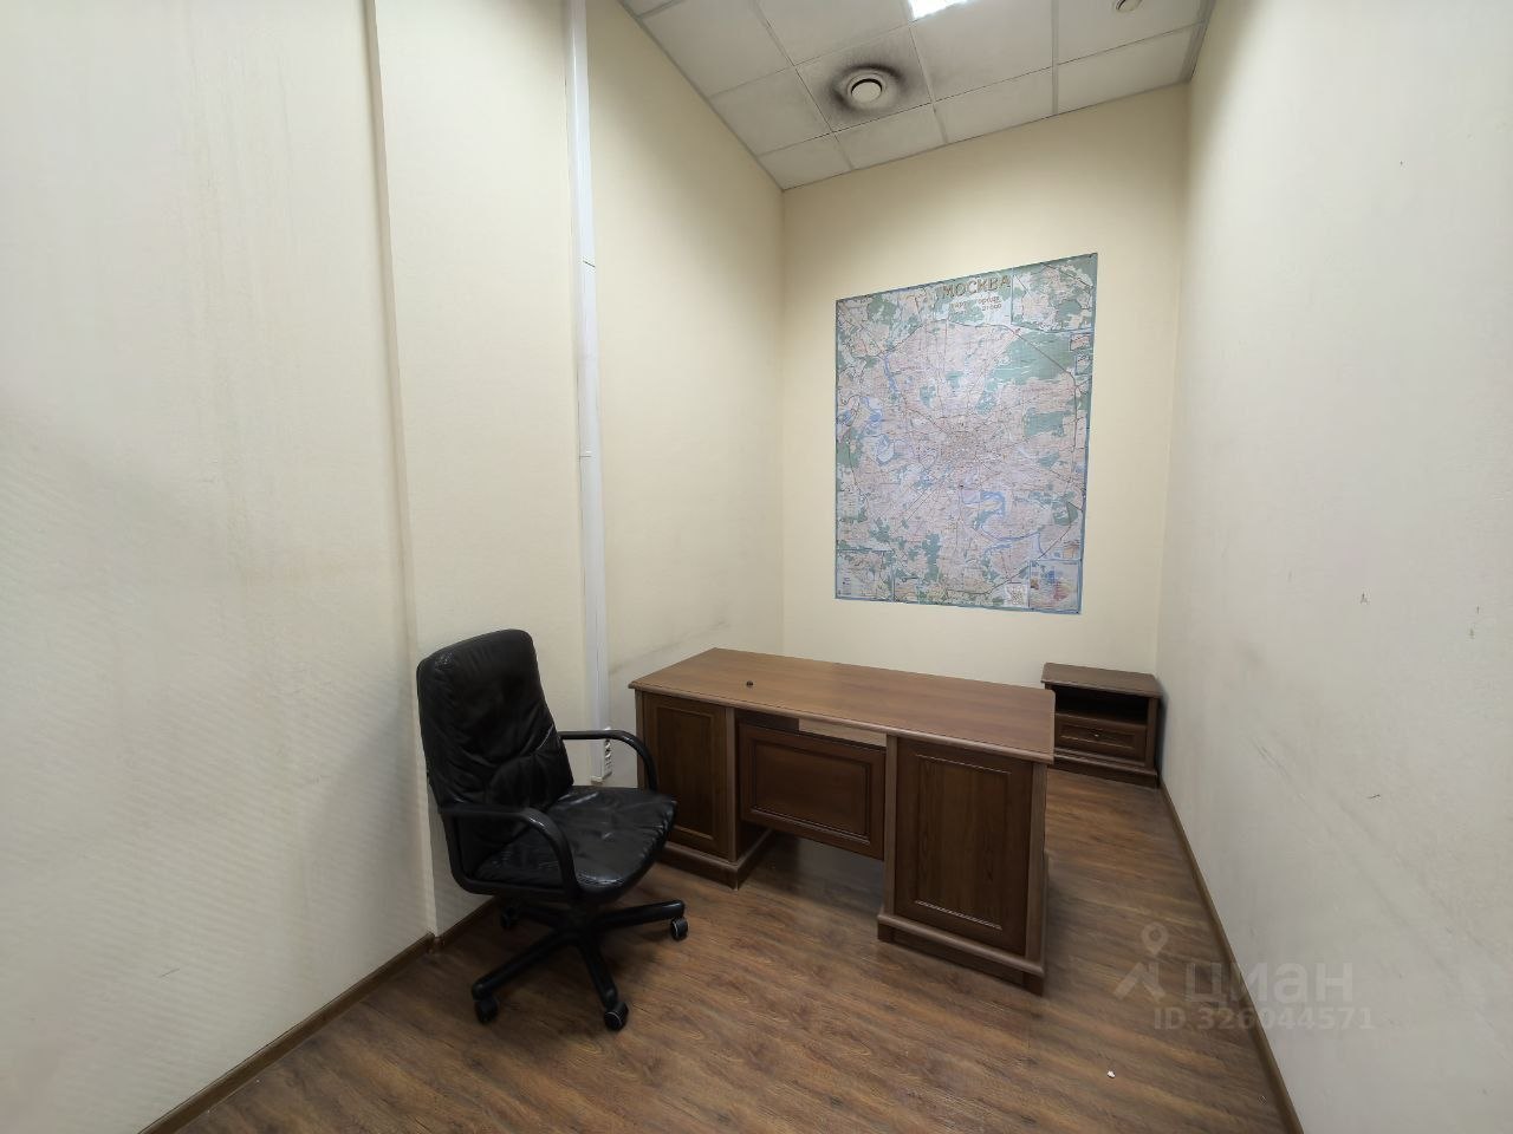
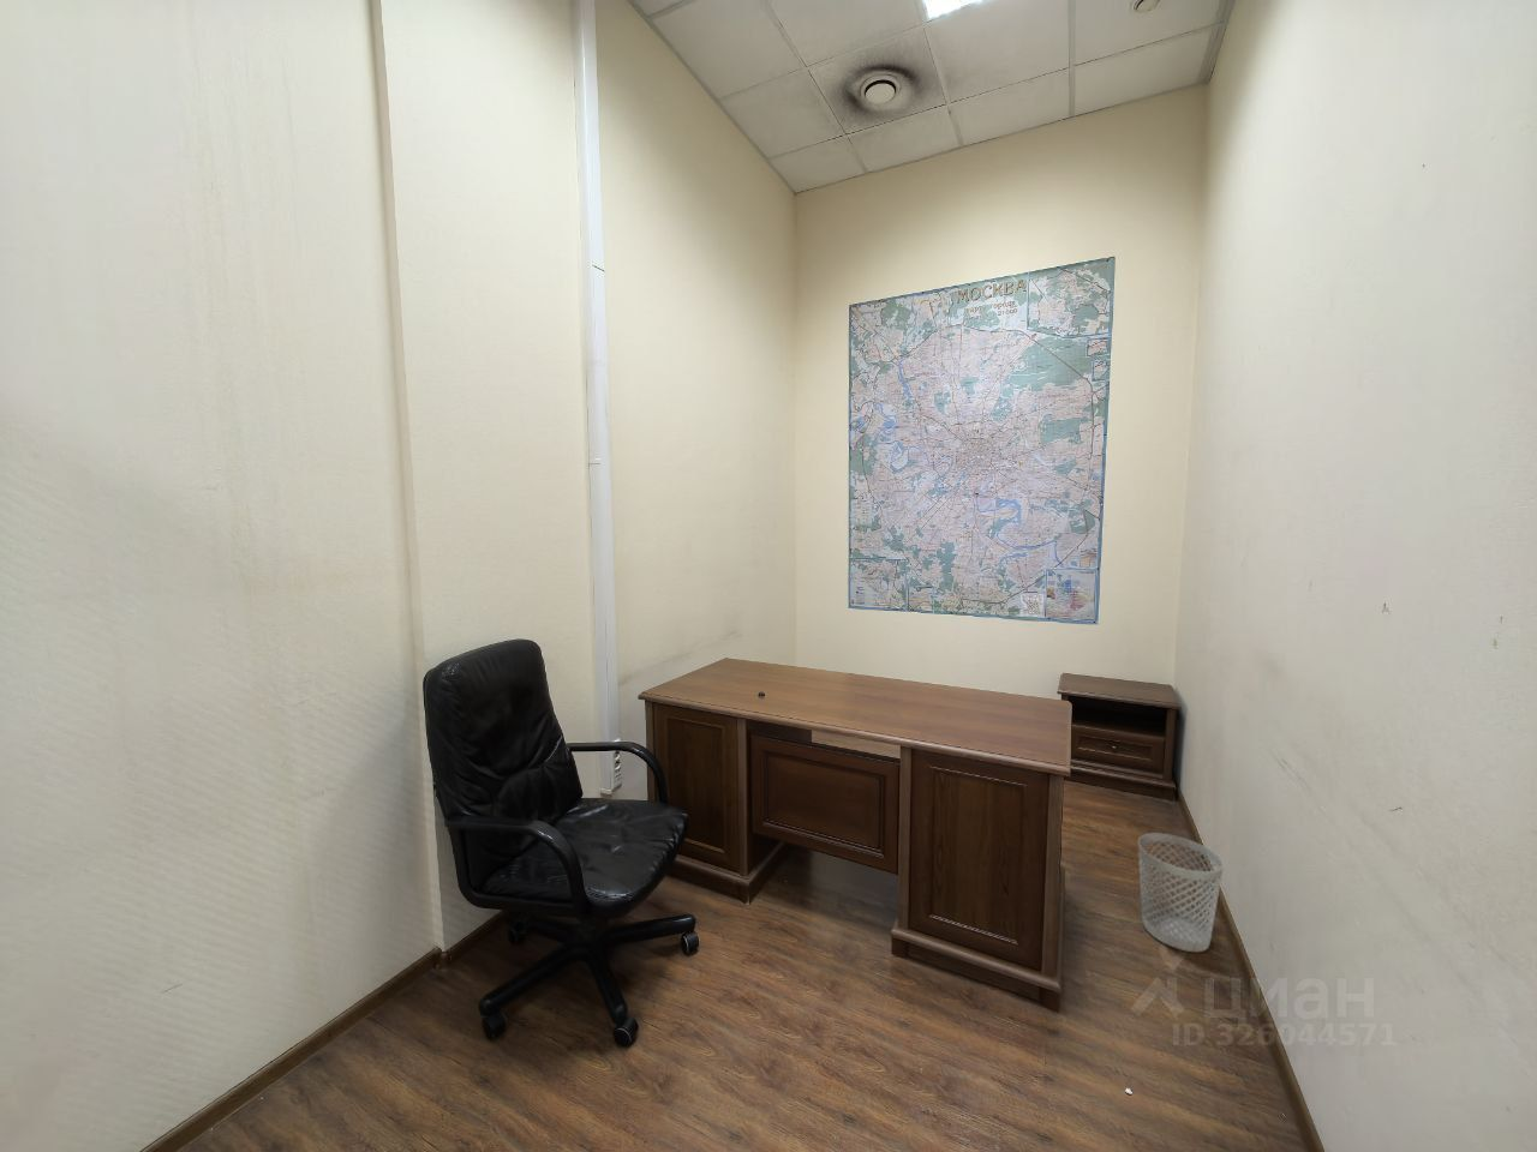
+ wastebasket [1138,833,1225,952]
